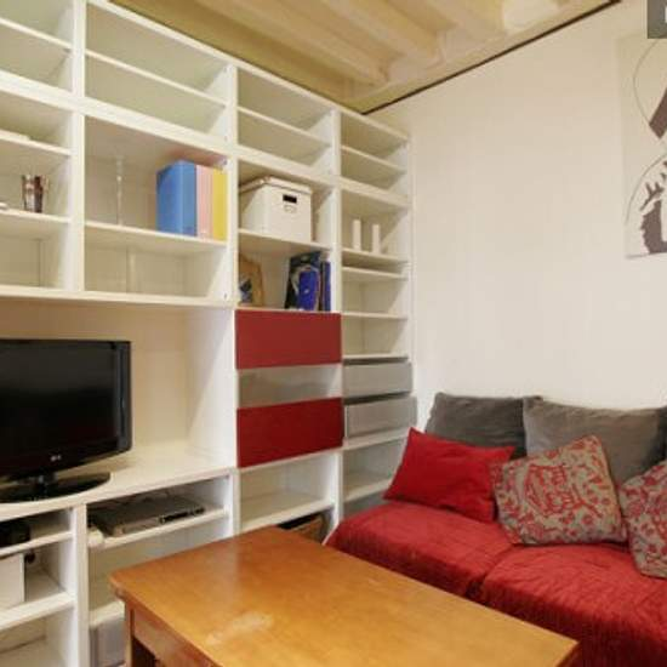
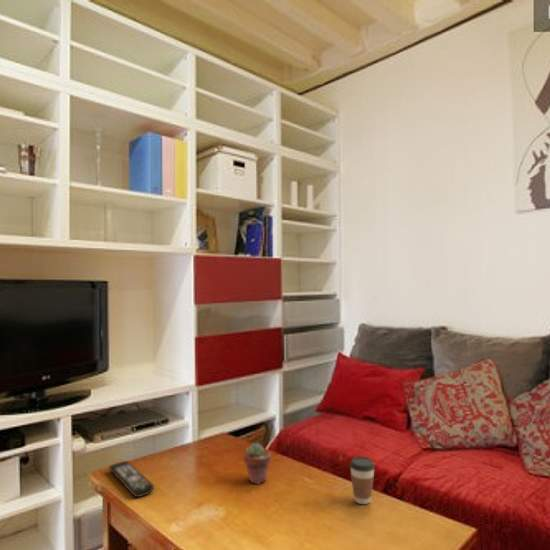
+ remote control [108,460,155,498]
+ coffee cup [349,456,376,505]
+ potted succulent [243,442,272,485]
